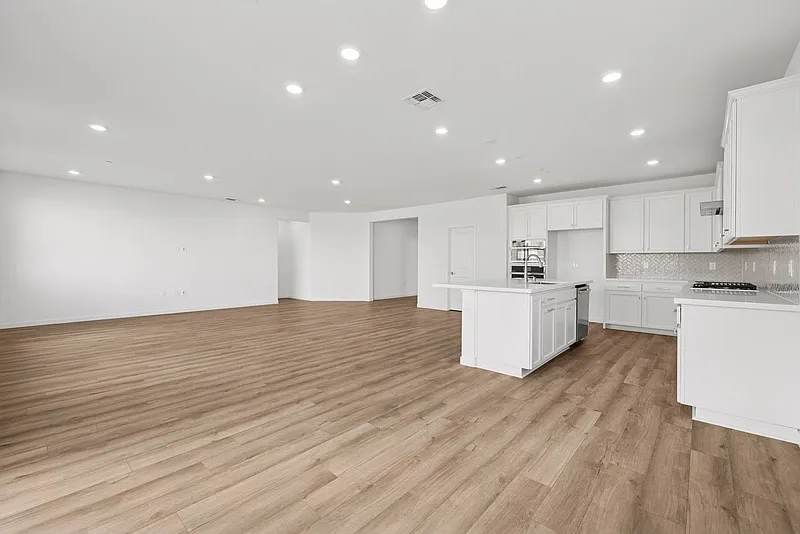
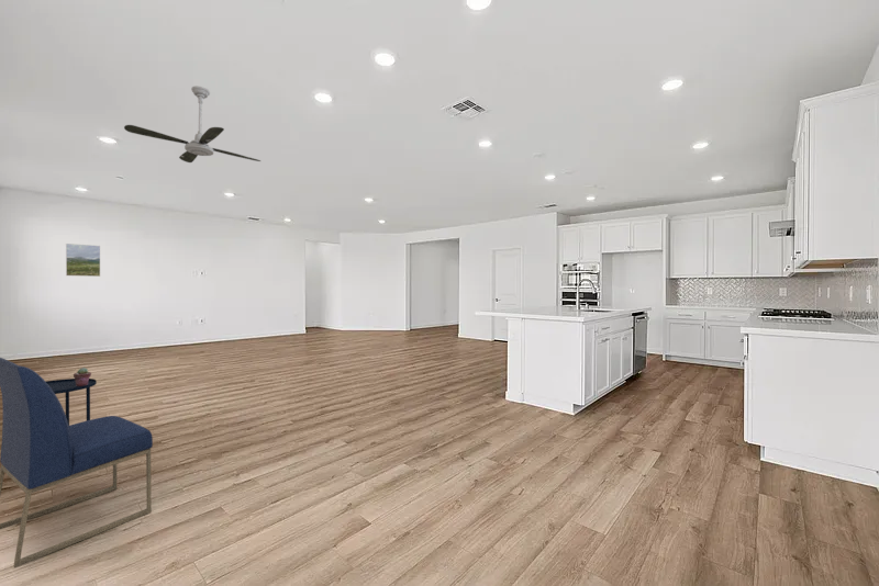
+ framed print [65,243,101,278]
+ potted succulent [73,367,92,386]
+ chair [0,357,154,568]
+ ceiling fan [123,84,262,164]
+ side table [45,377,98,426]
